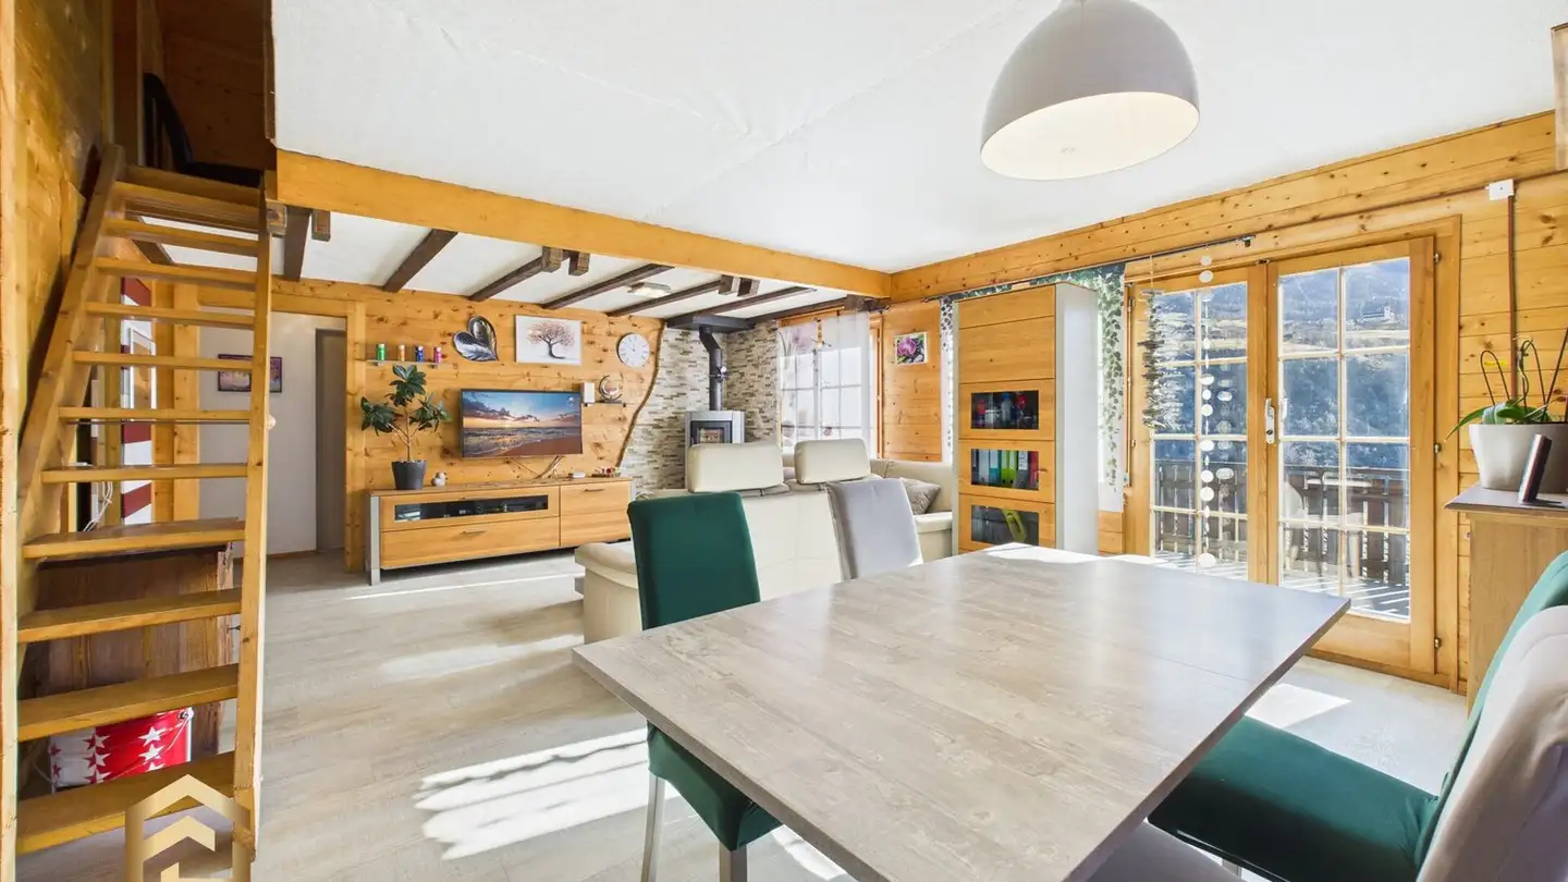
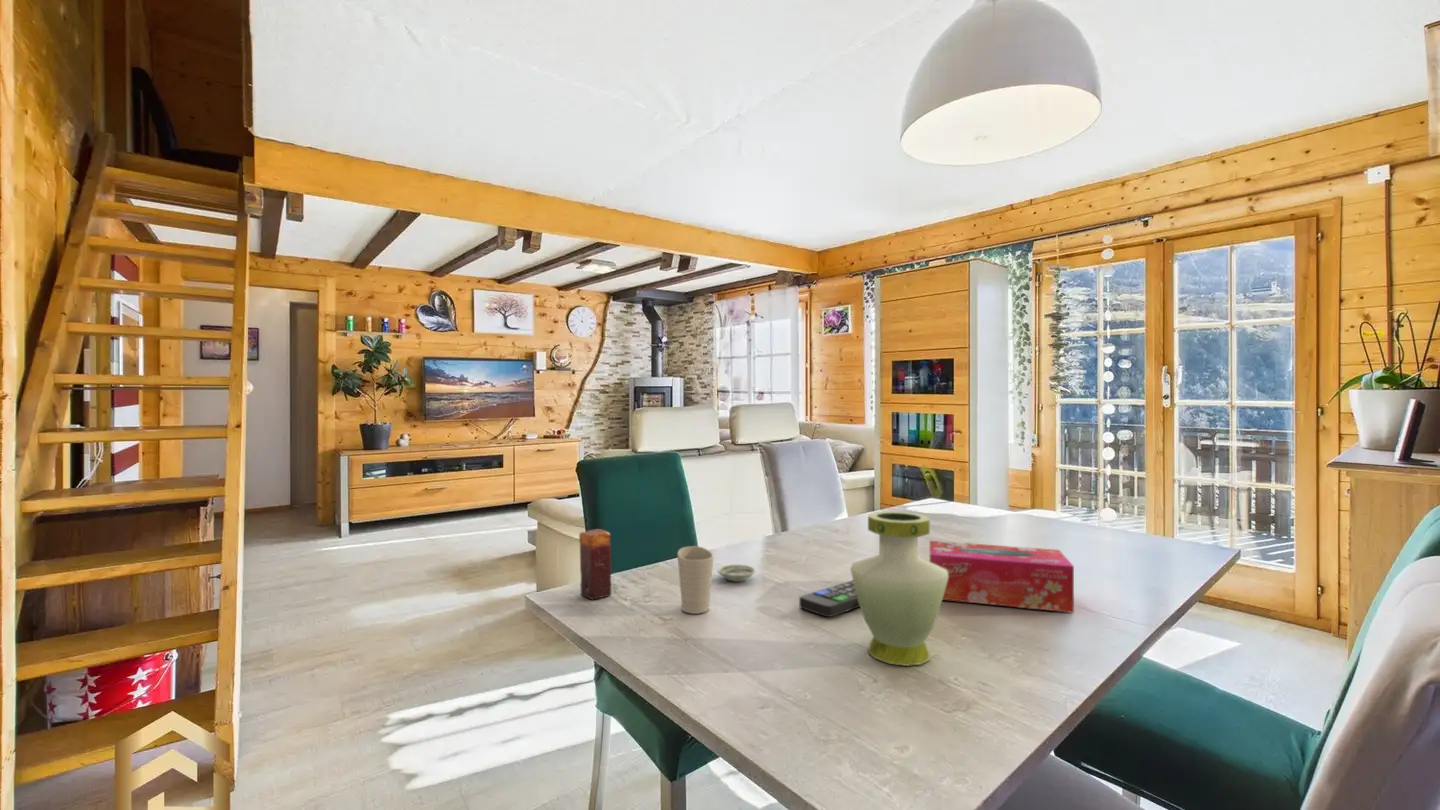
+ tissue box [929,540,1075,614]
+ vase [849,510,948,667]
+ remote control [798,579,860,618]
+ saucer [717,564,756,583]
+ candle [578,528,613,600]
+ cup [676,545,715,615]
